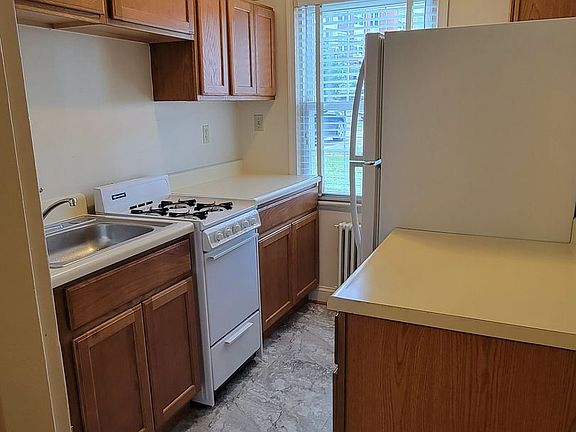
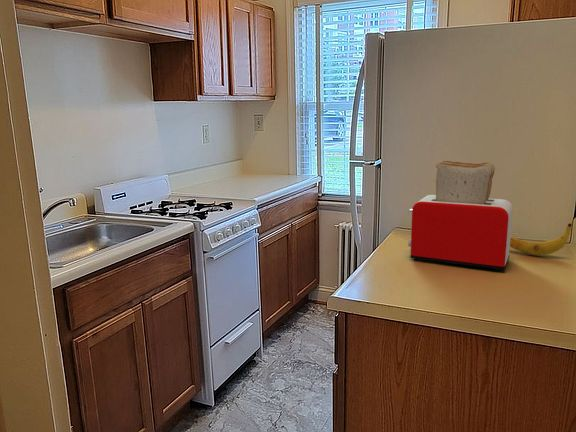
+ toaster [407,160,514,272]
+ banana [510,222,573,256]
